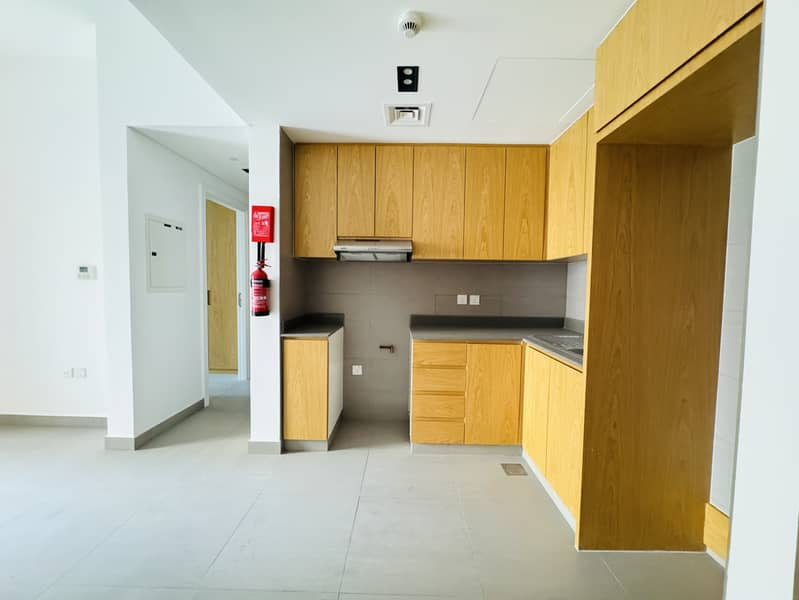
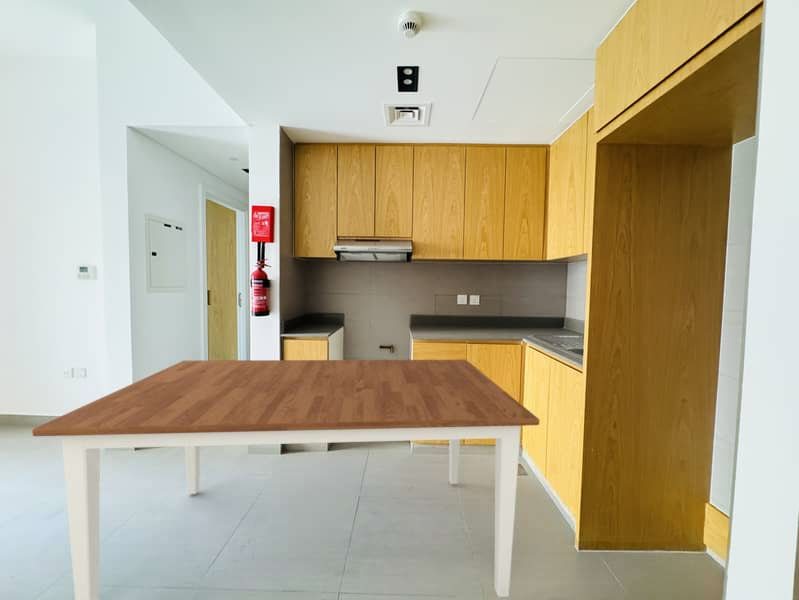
+ dining table [31,359,540,600]
